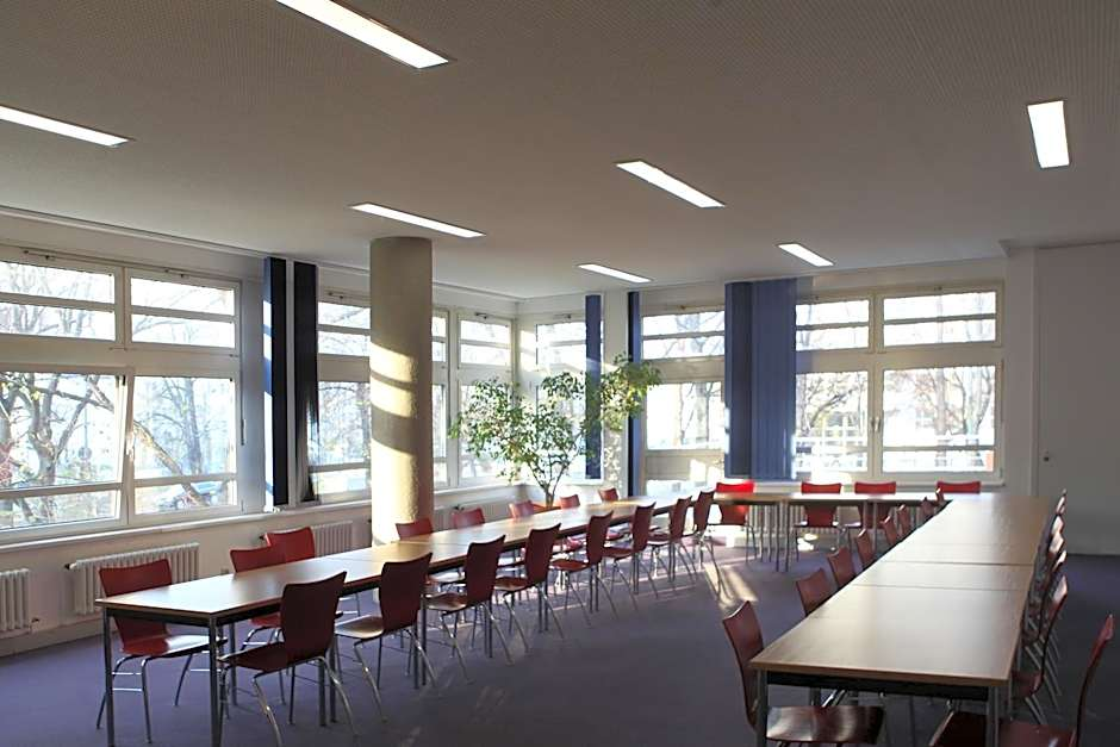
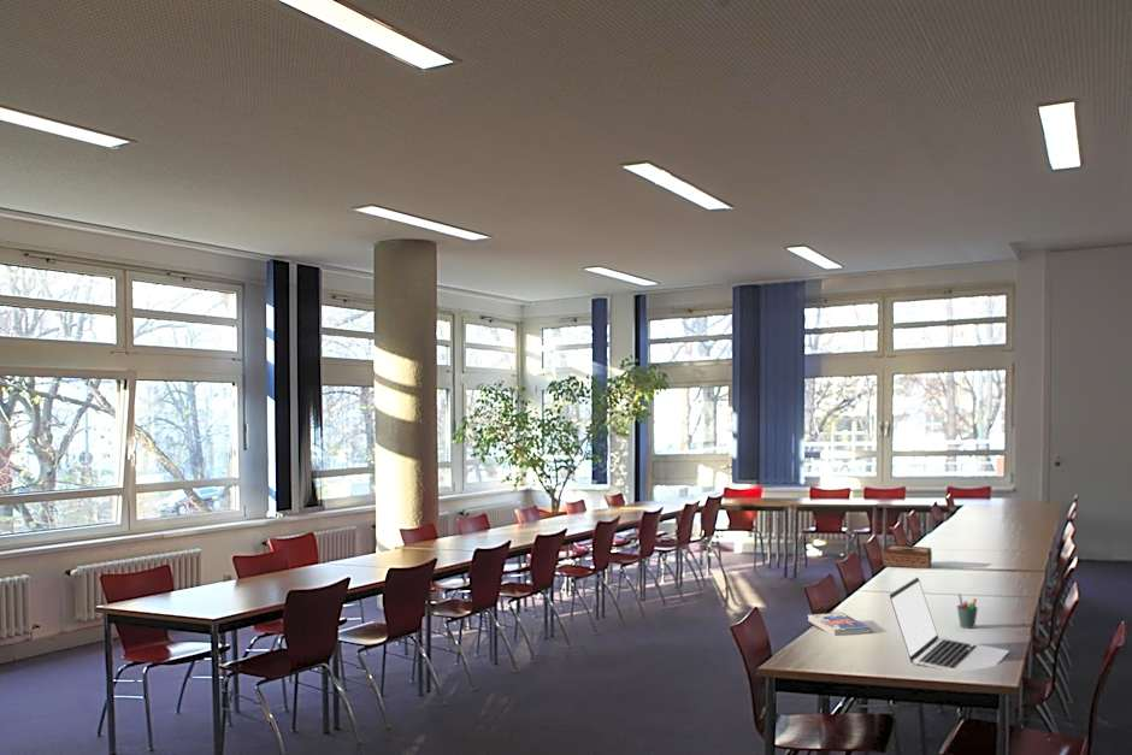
+ pen holder [956,592,979,630]
+ book [807,612,873,637]
+ laptop [888,577,1009,673]
+ tissue box [882,543,933,570]
